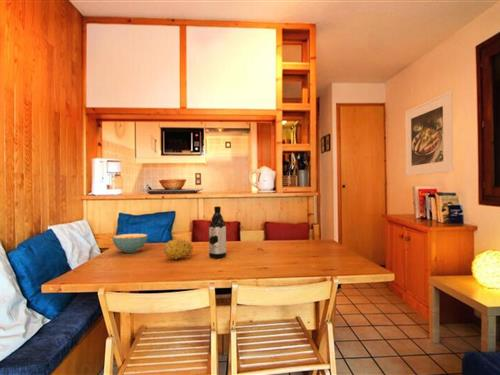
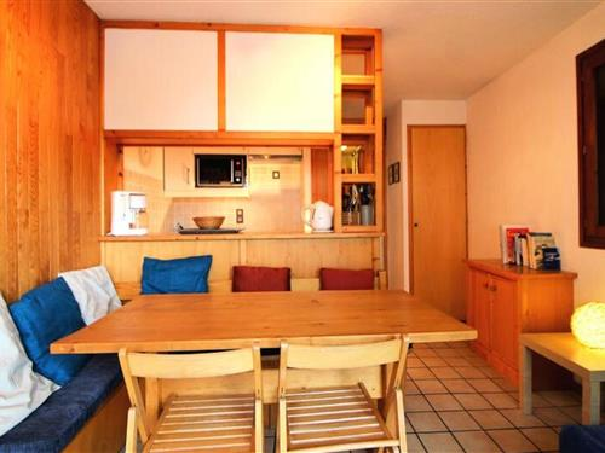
- fruit [162,238,194,261]
- cereal bowl [111,233,149,254]
- water bottle [208,205,227,259]
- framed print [404,90,454,177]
